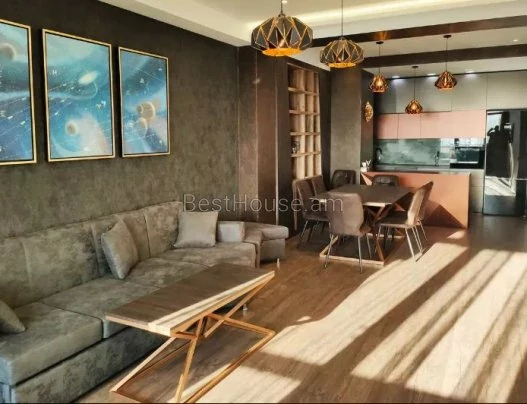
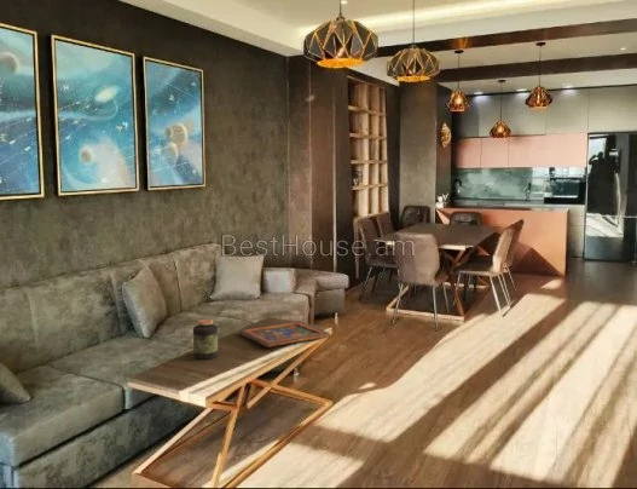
+ jar [192,317,219,361]
+ painted panel [237,320,332,349]
